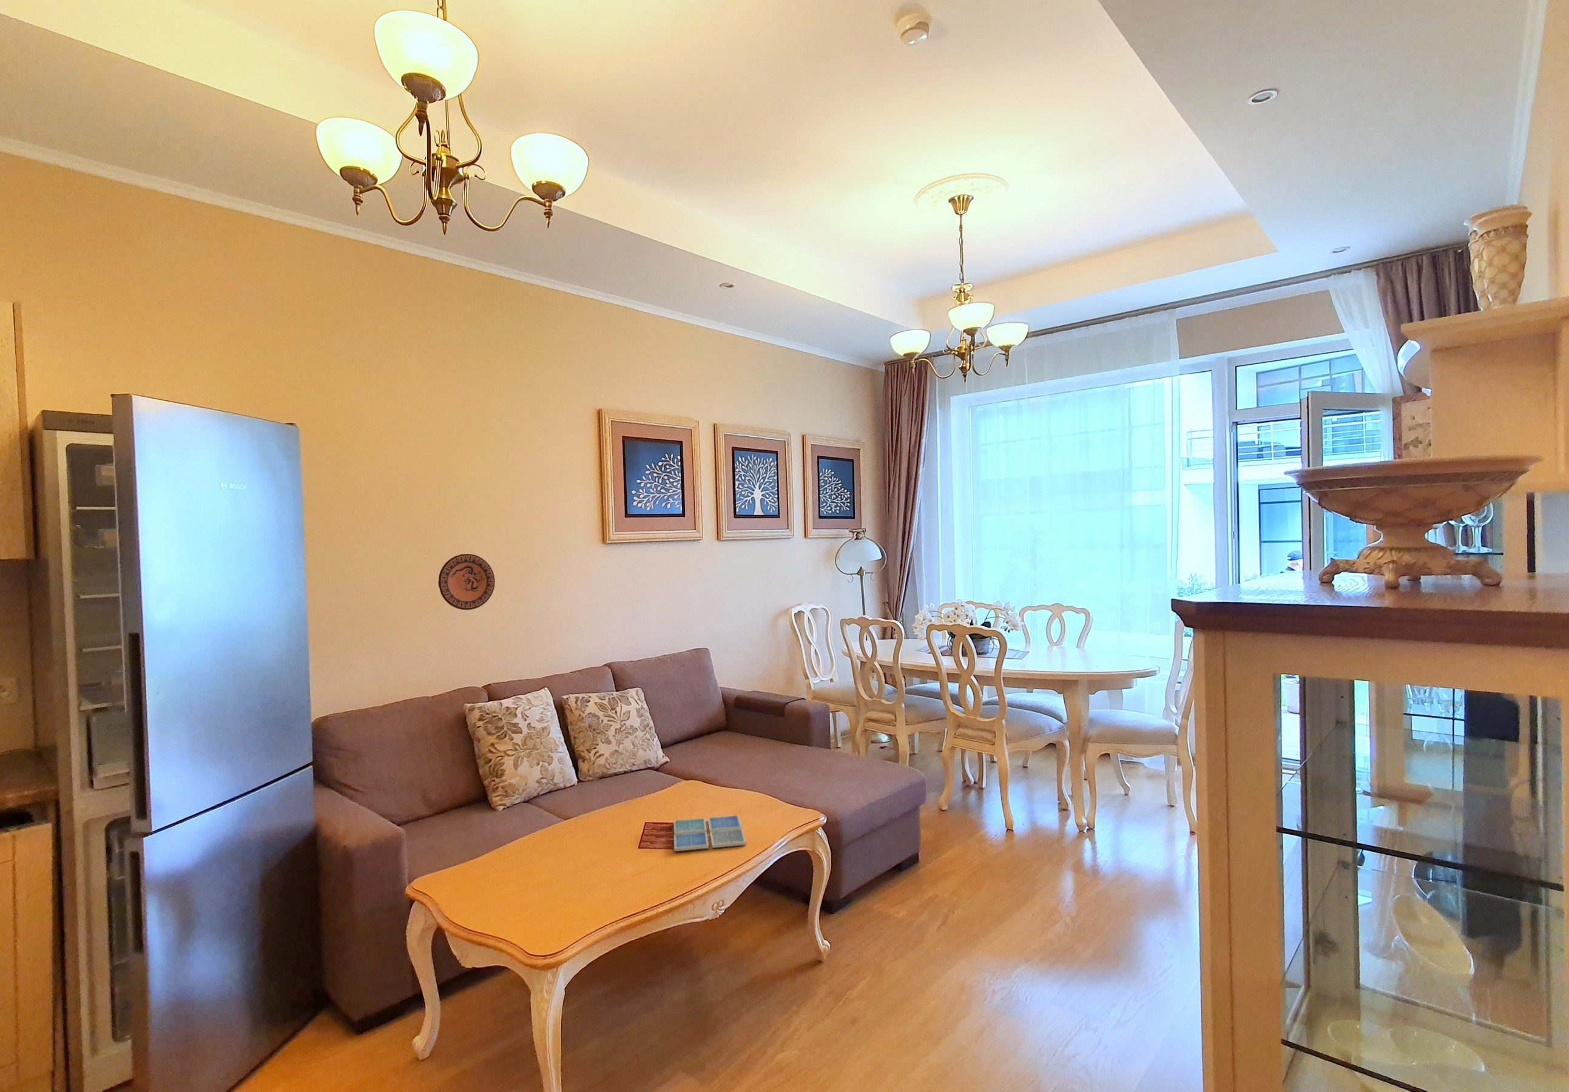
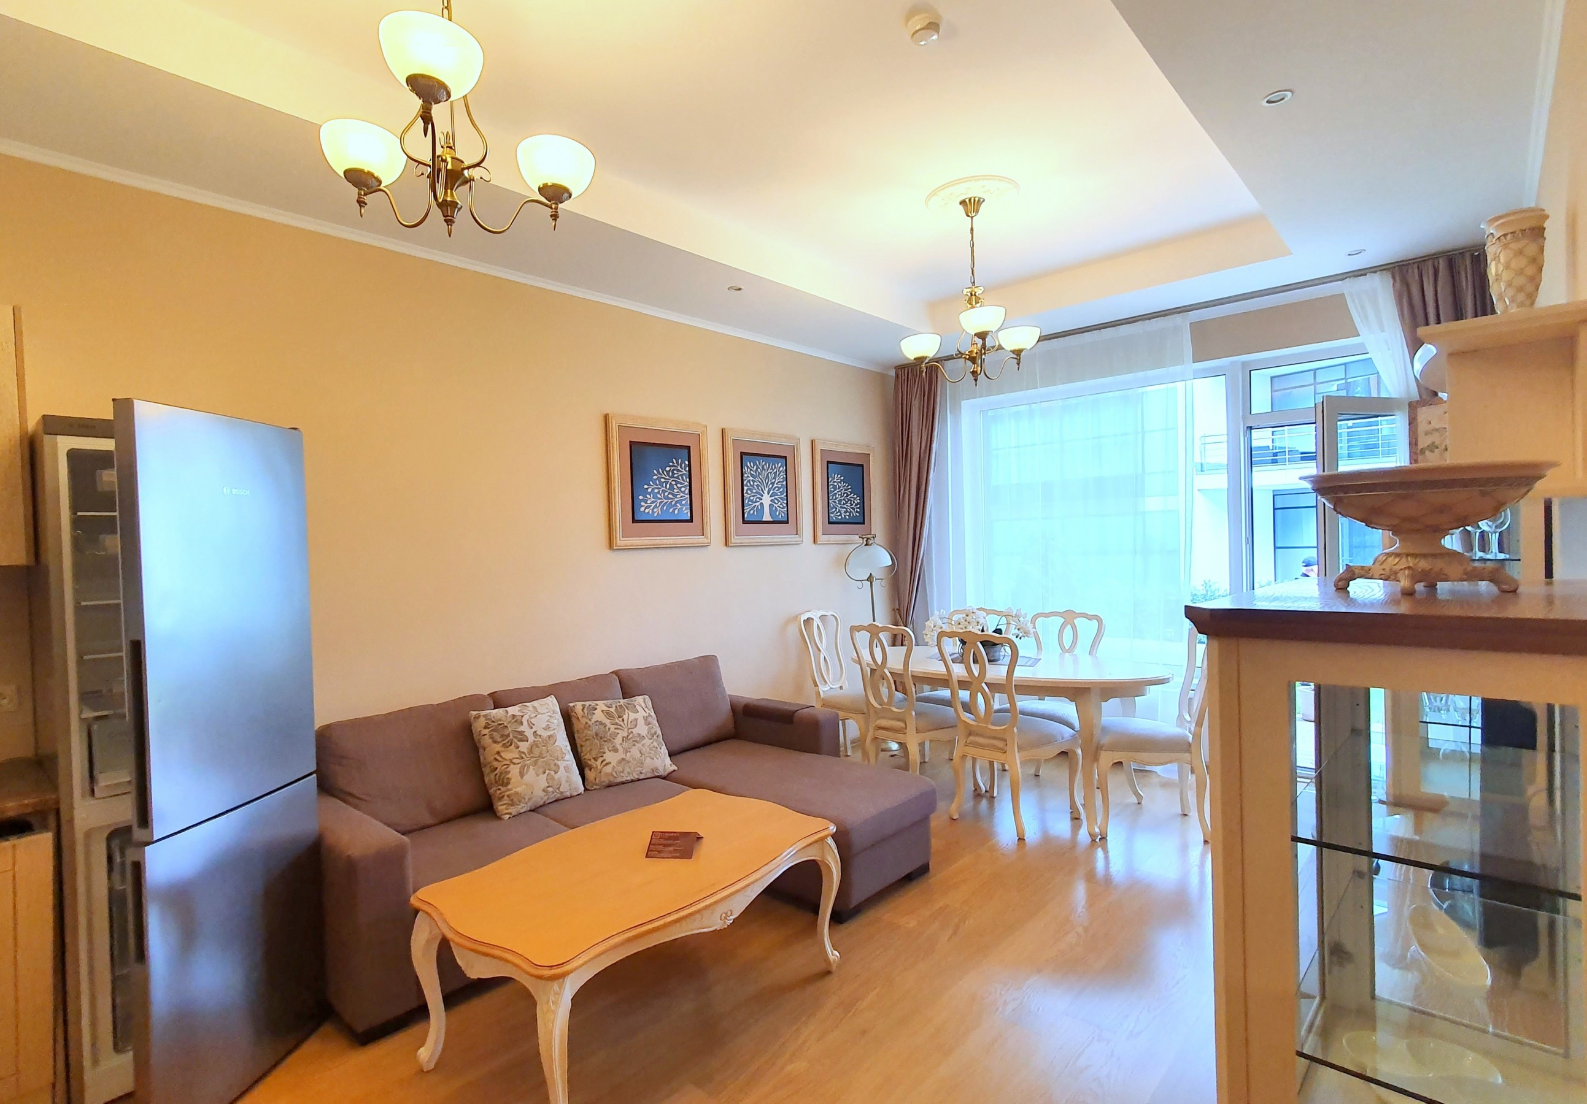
- decorative plate [438,553,496,610]
- drink coaster [674,814,746,851]
